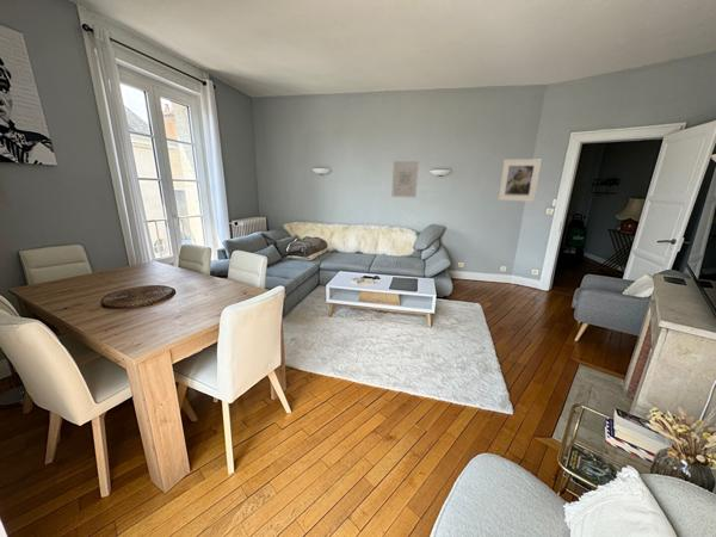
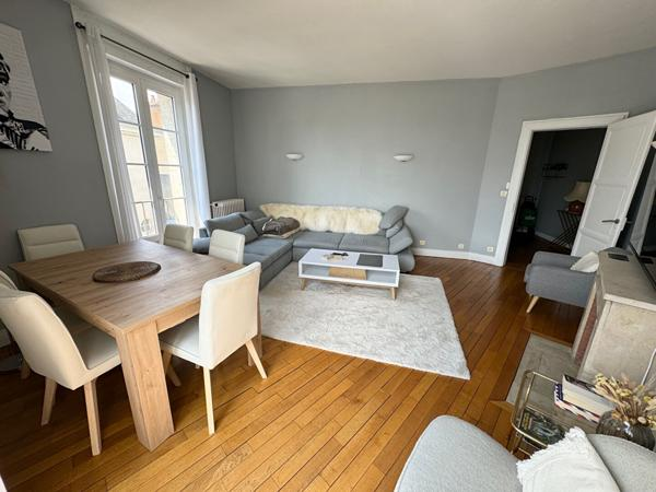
- wall art [390,160,420,198]
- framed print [496,159,542,203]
